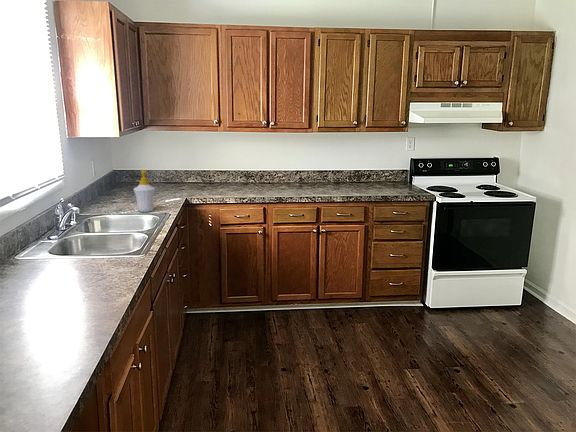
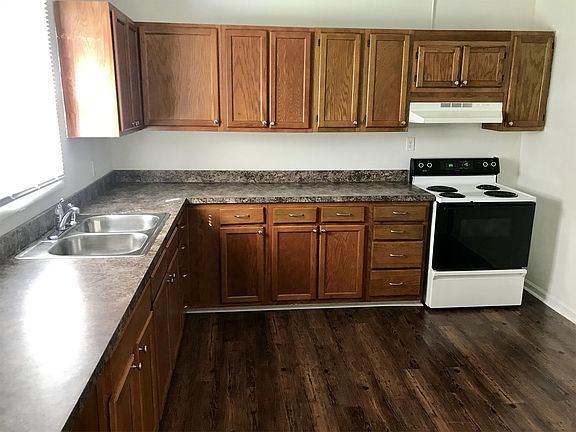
- soap bottle [132,169,156,213]
